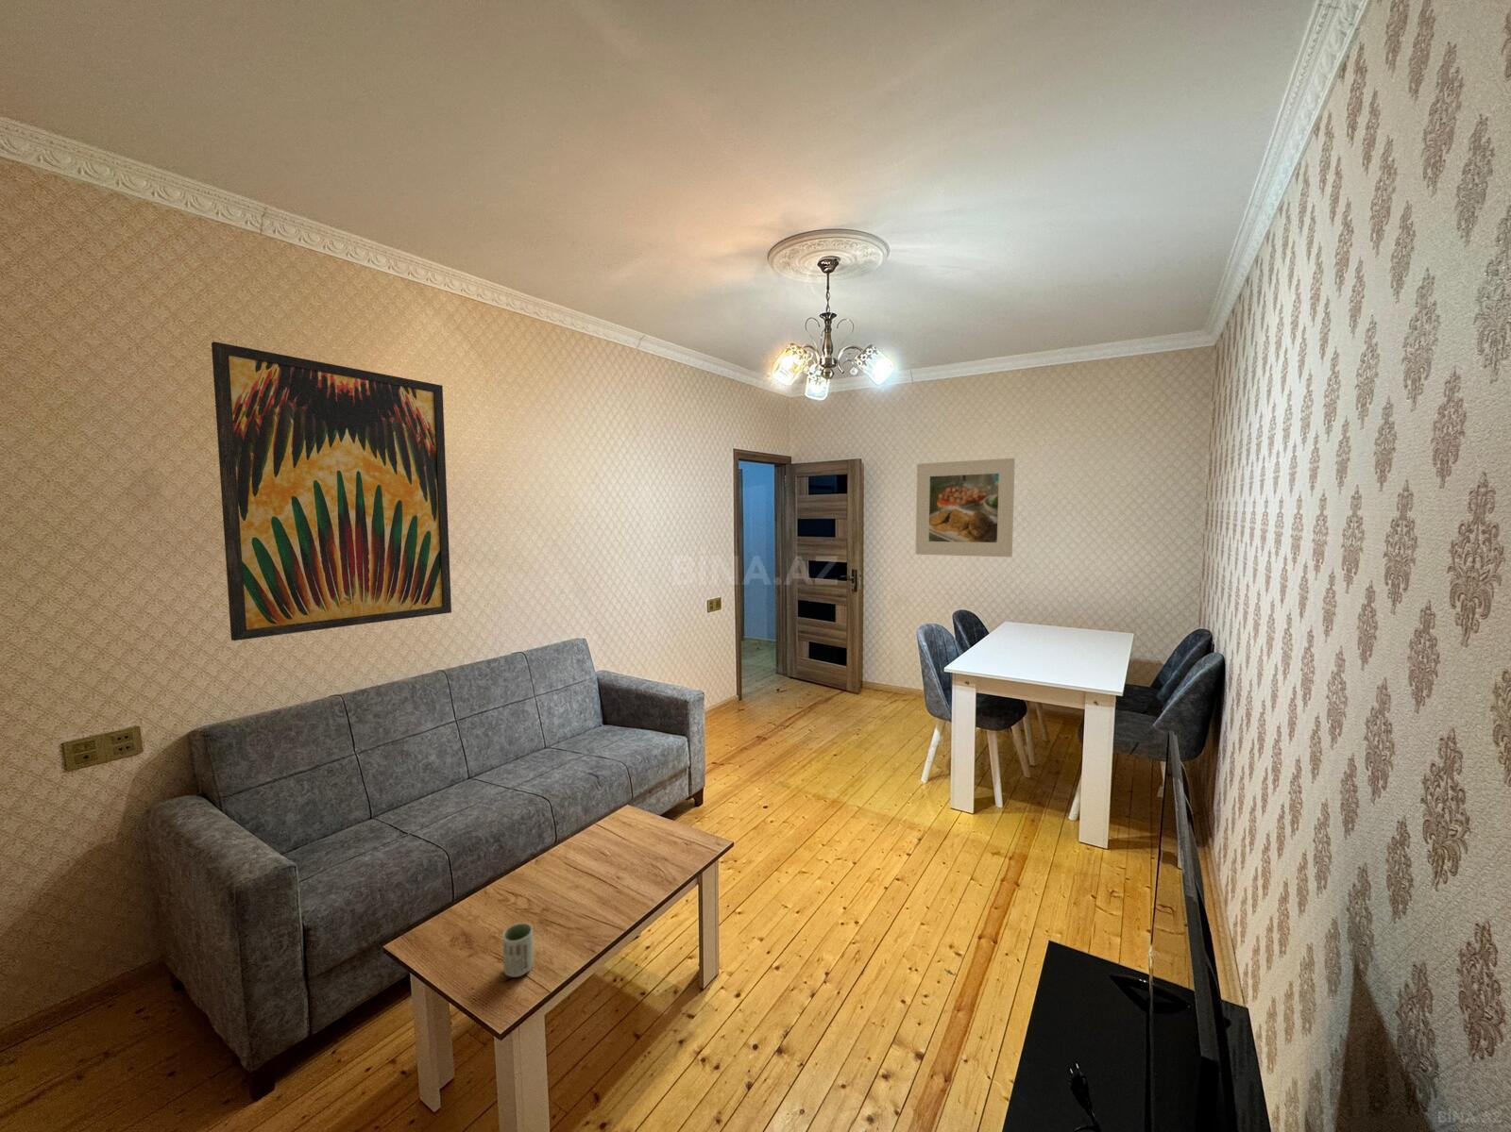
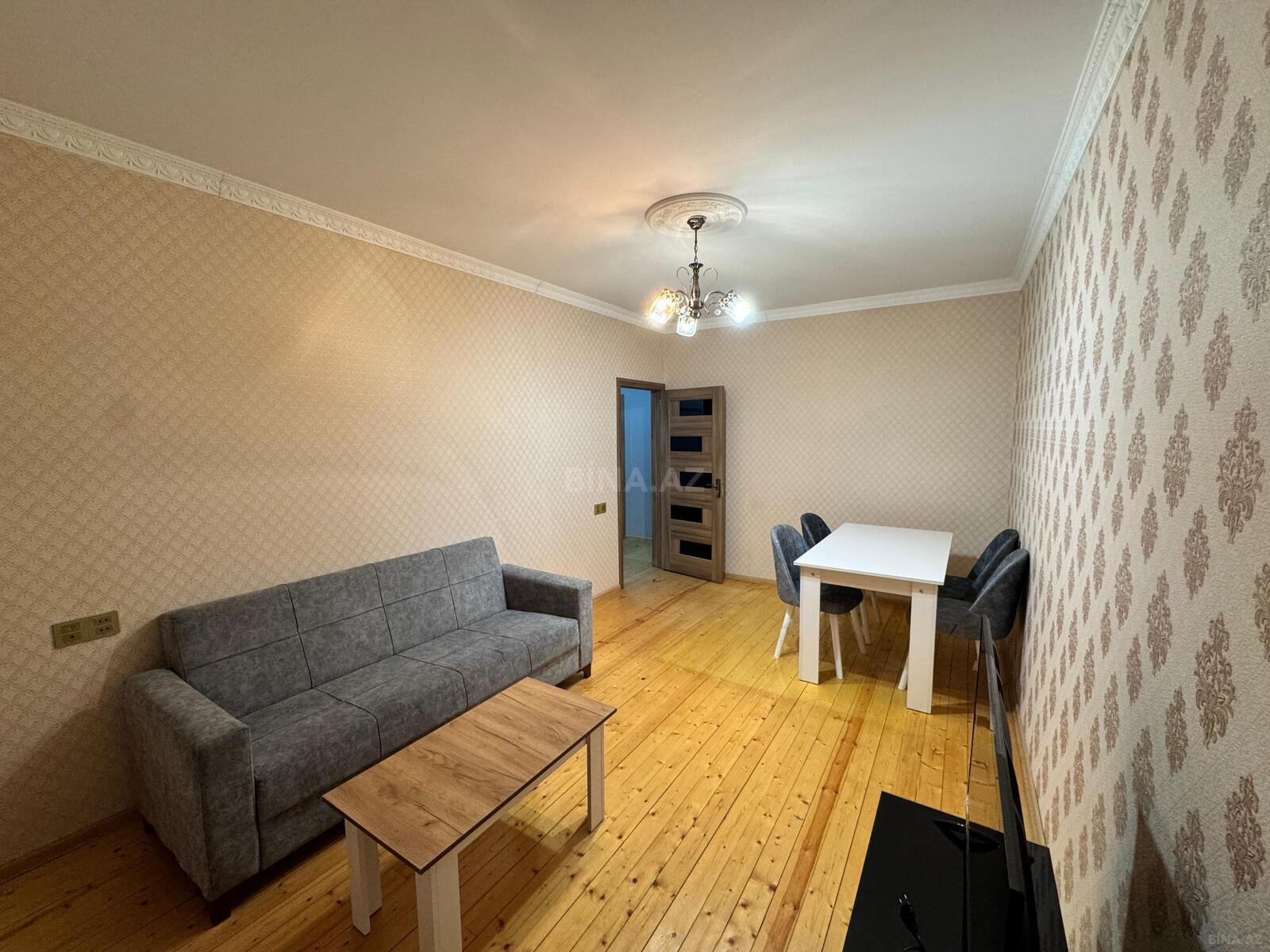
- cup [501,922,534,979]
- wall art [211,340,452,641]
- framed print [914,458,1016,558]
